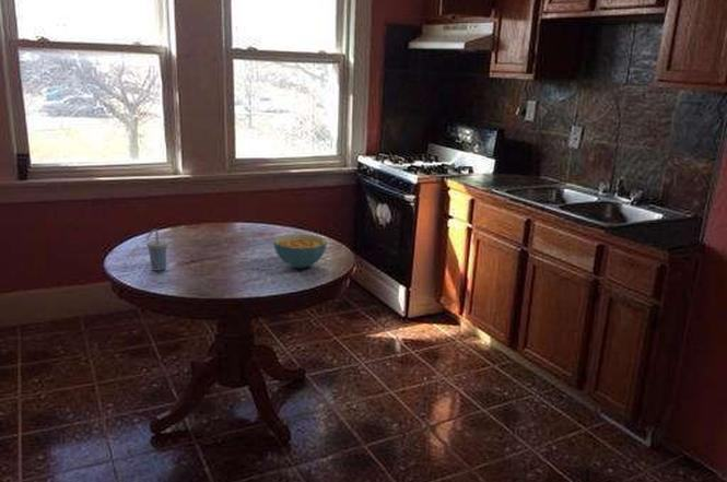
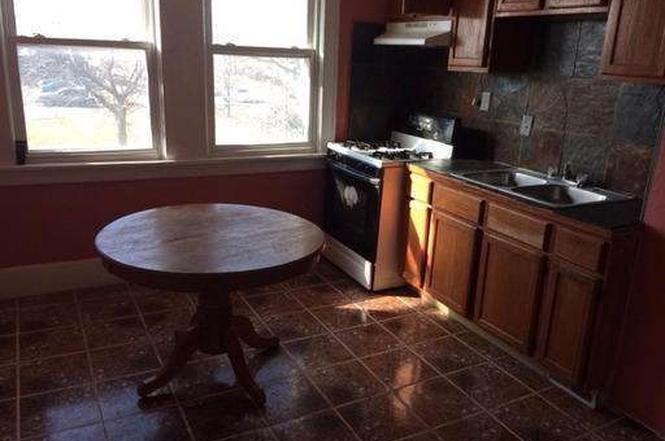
- cup [145,228,169,272]
- cereal bowl [272,233,328,269]
